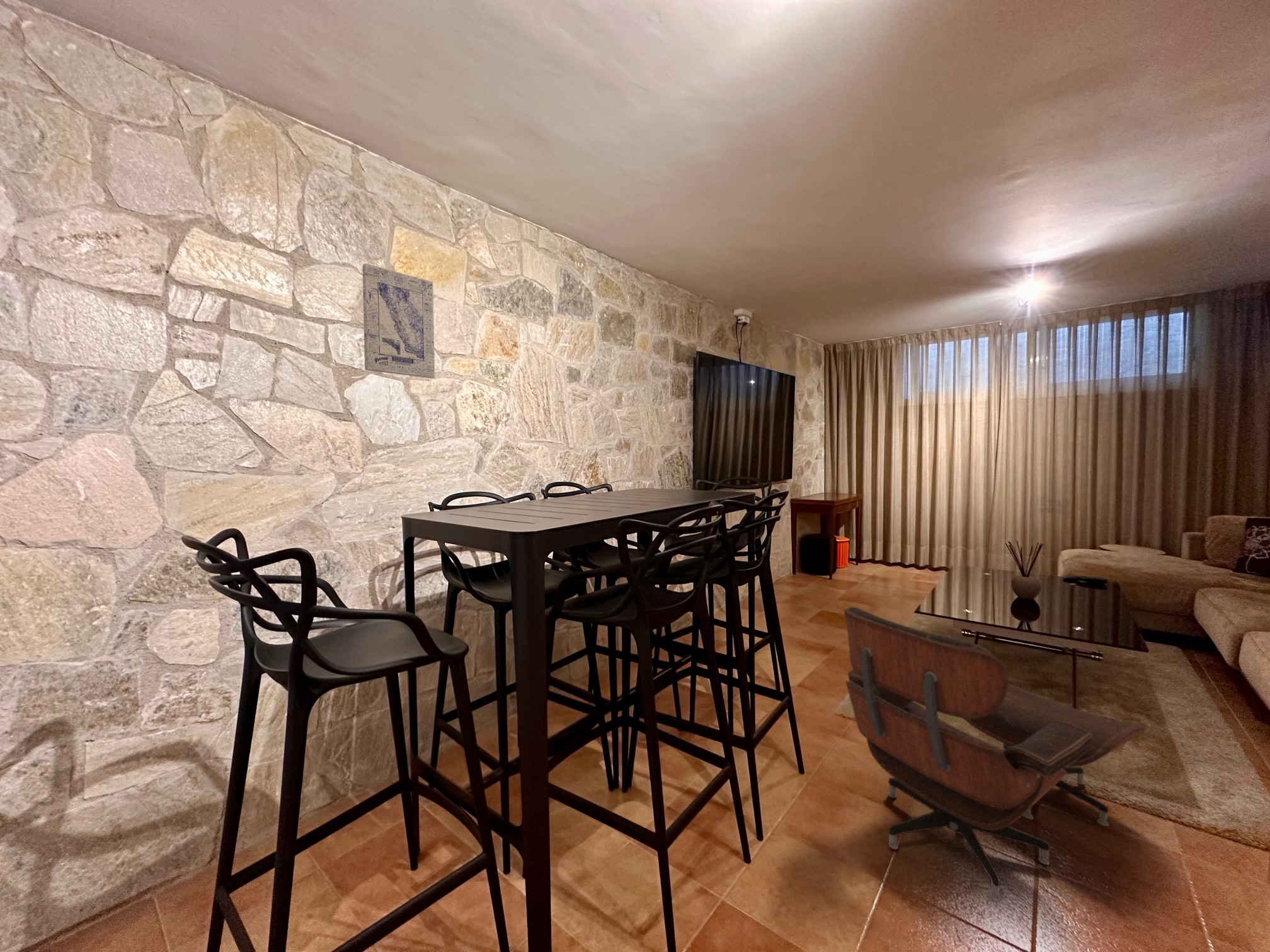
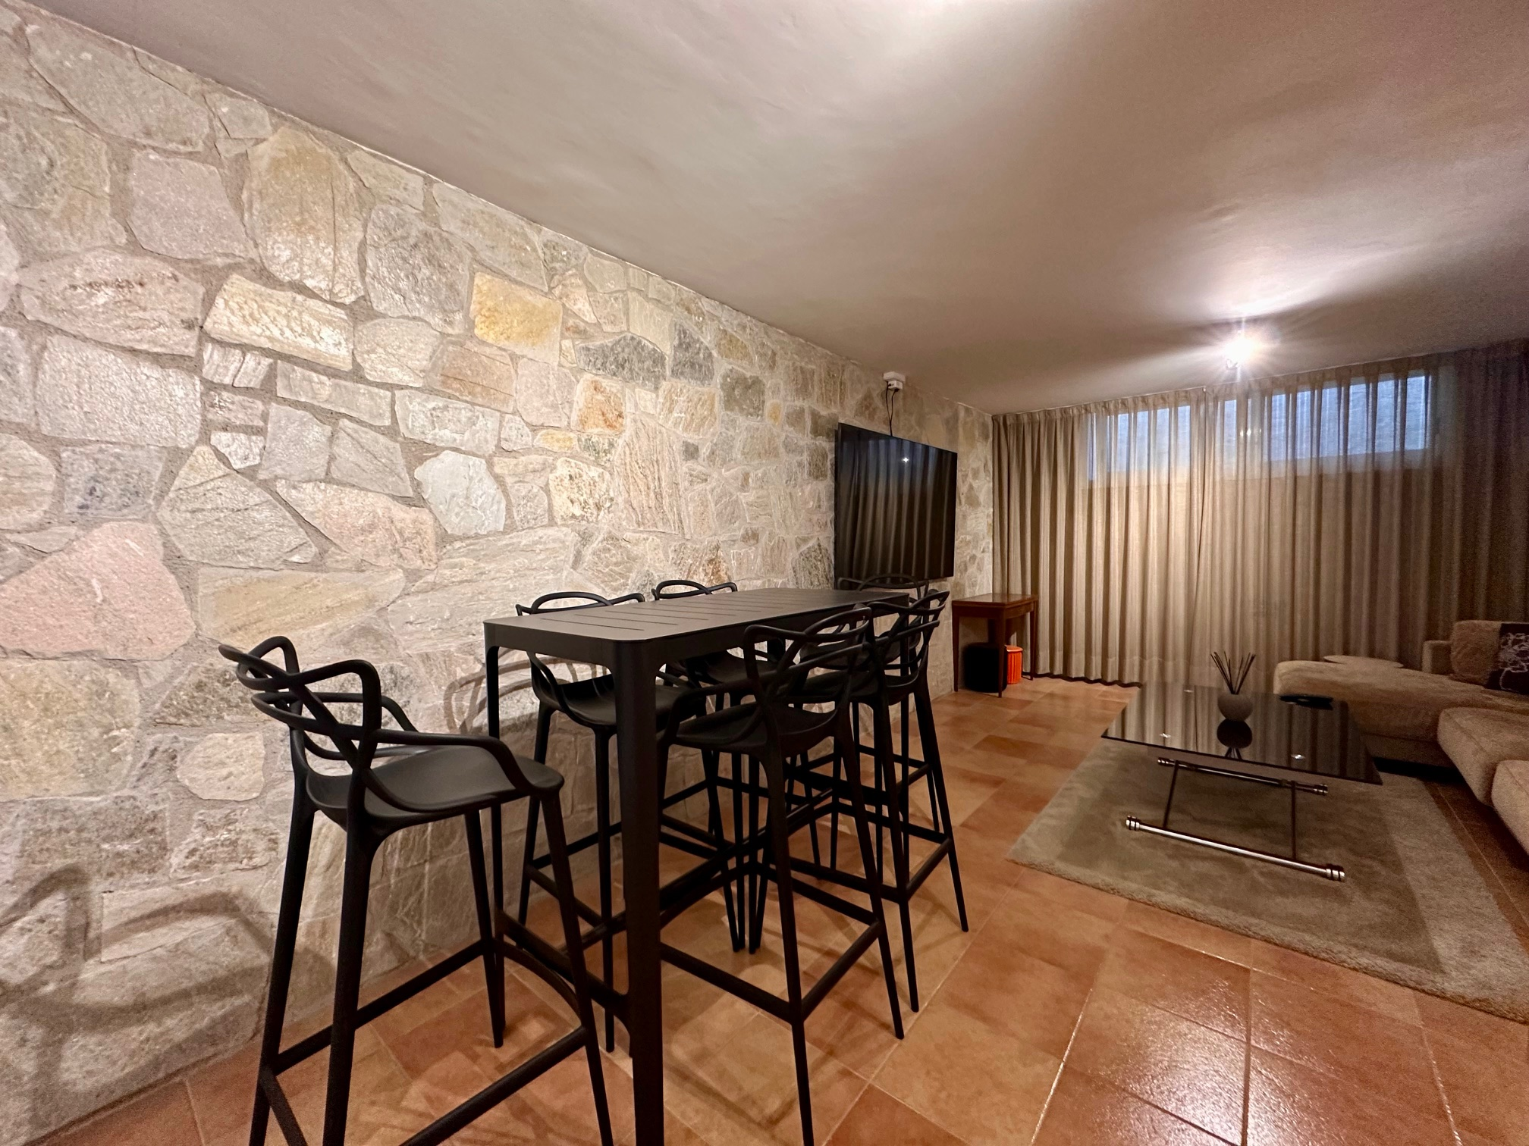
- wall art [362,263,435,379]
- lounge chair [843,606,1146,902]
